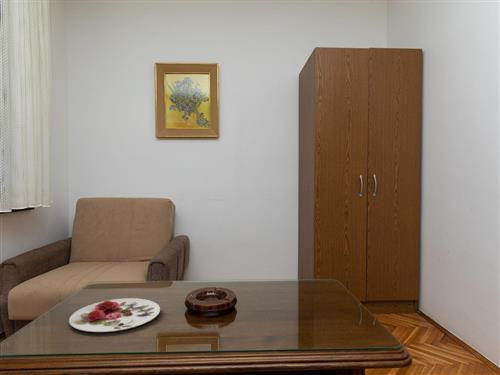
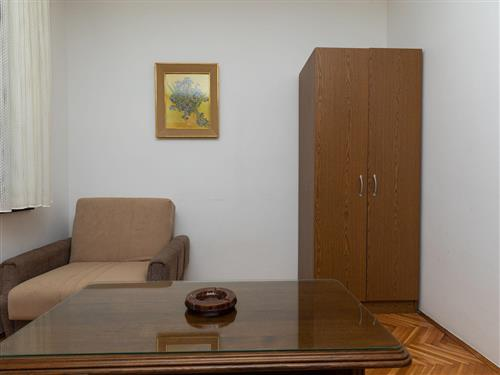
- plate [68,297,161,333]
